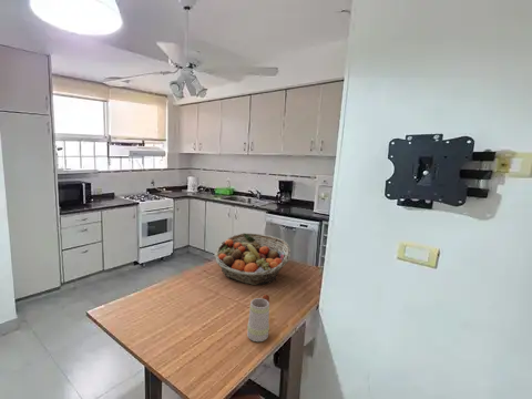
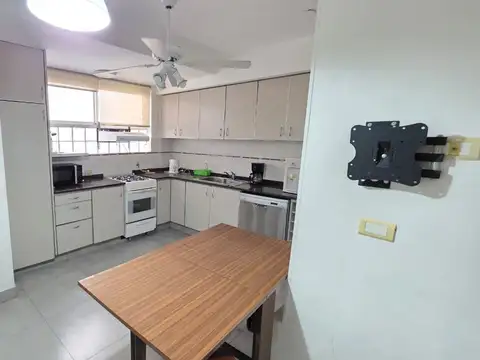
- fruit basket [213,232,291,286]
- mug [246,294,270,342]
